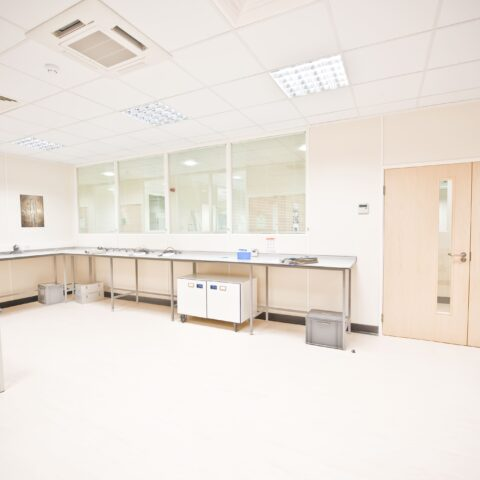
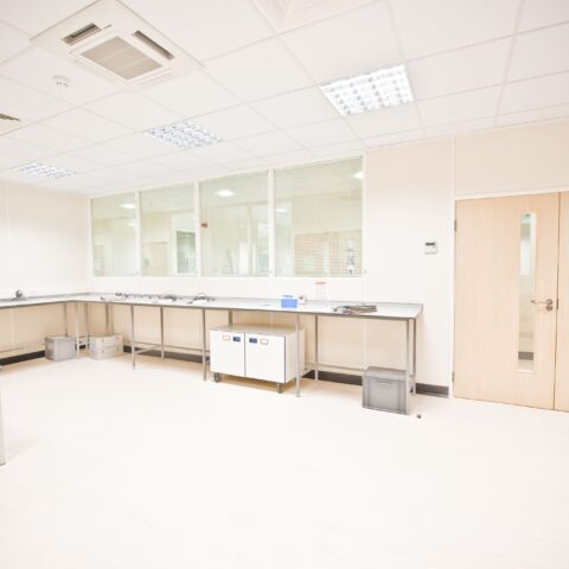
- wall art [19,193,45,228]
